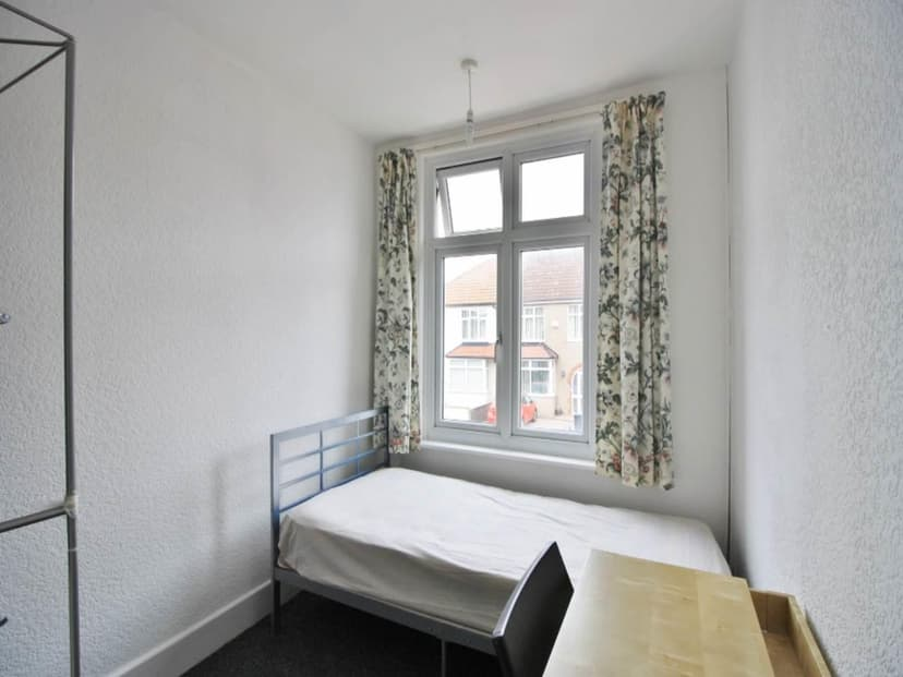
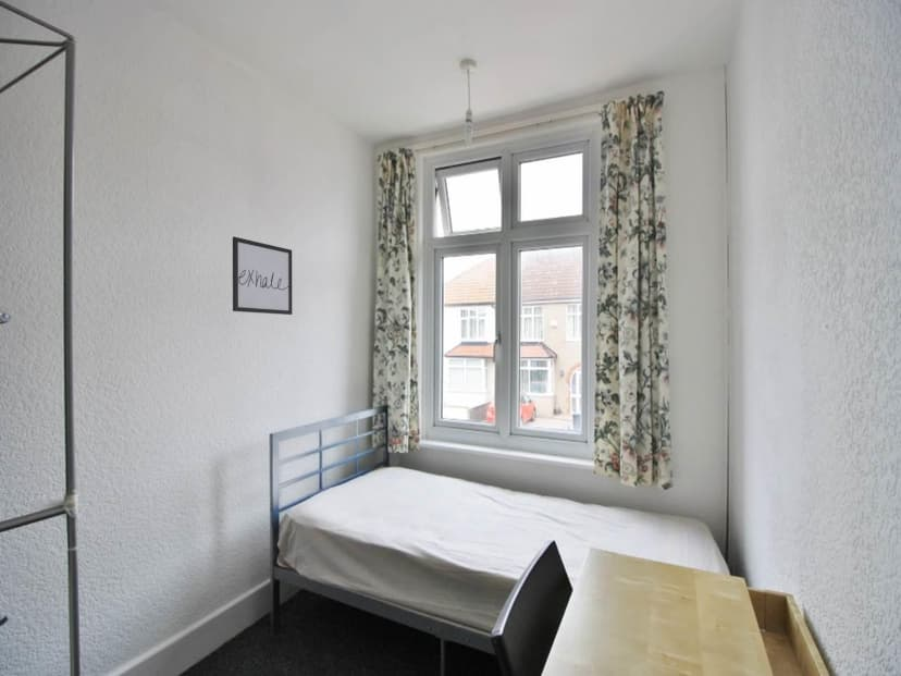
+ wall art [232,235,293,316]
